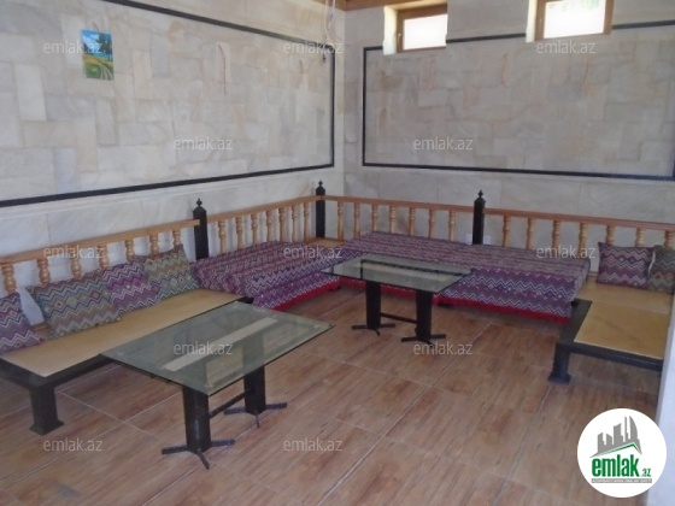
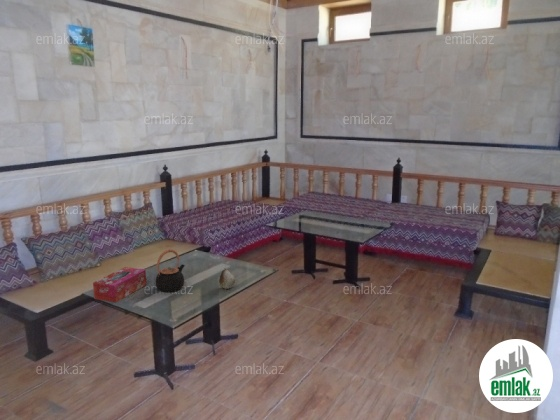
+ fruit [218,267,236,290]
+ tissue box [92,266,147,303]
+ teapot [155,248,186,293]
